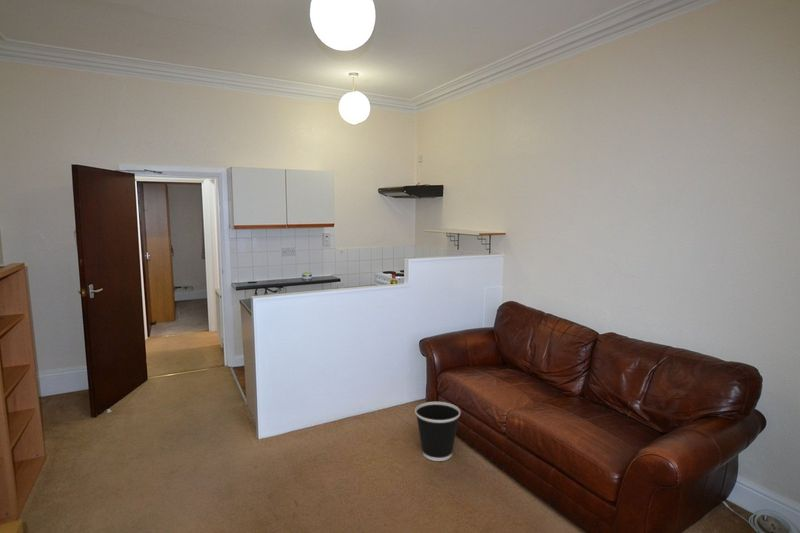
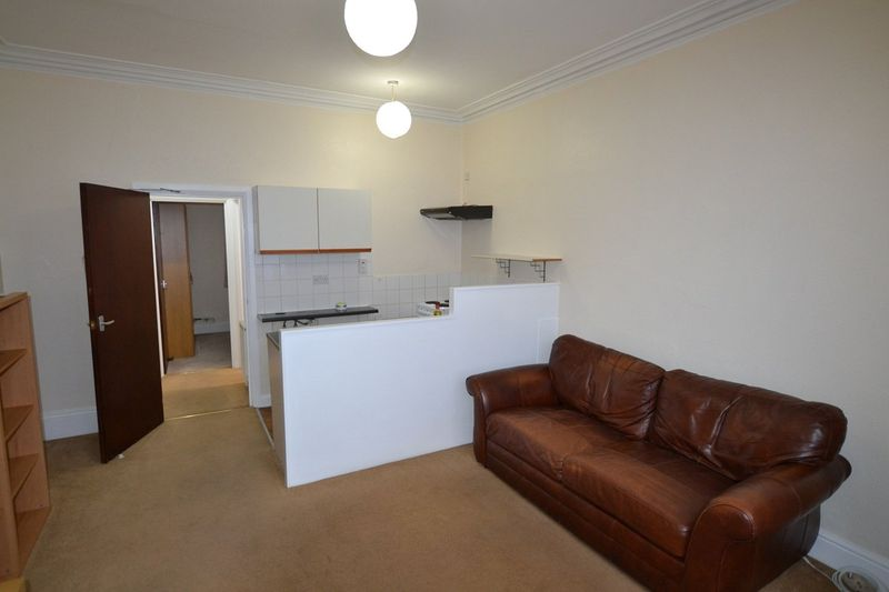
- wastebasket [414,401,462,462]
